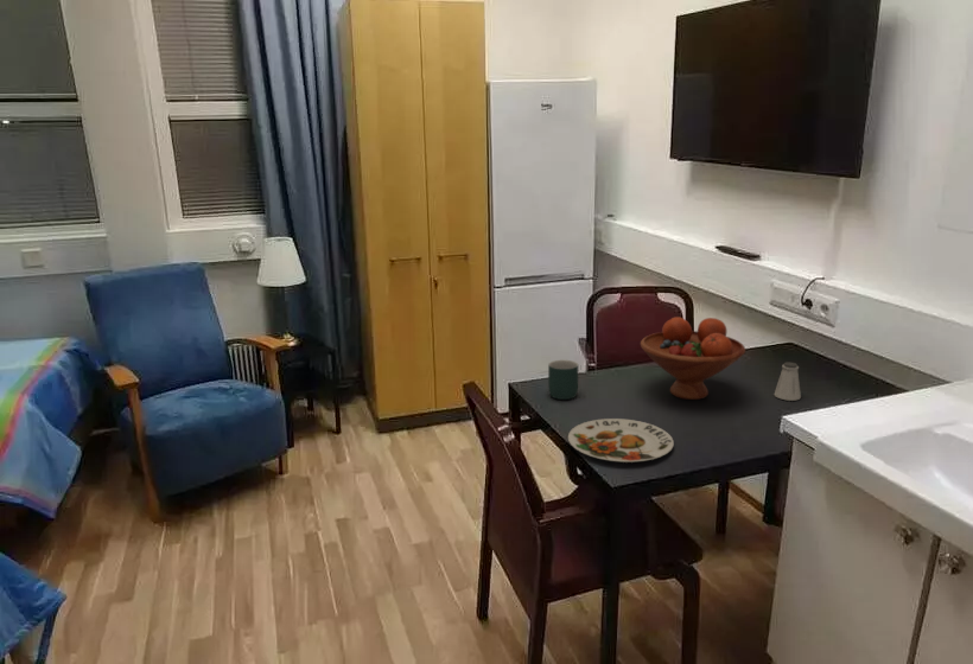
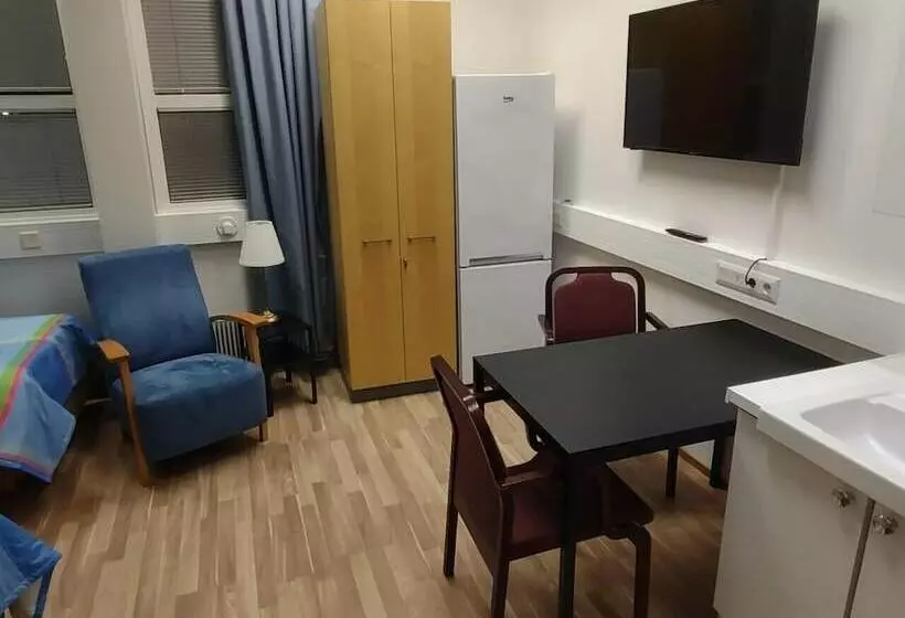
- mug [547,359,579,401]
- plate [567,417,675,464]
- saltshaker [772,362,802,402]
- fruit bowl [640,315,746,401]
